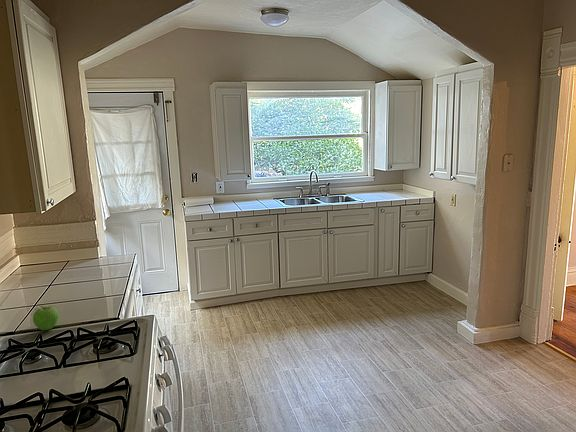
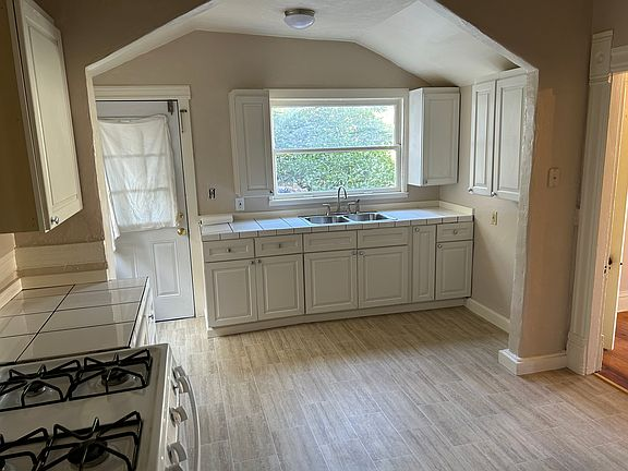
- fruit [32,305,59,331]
